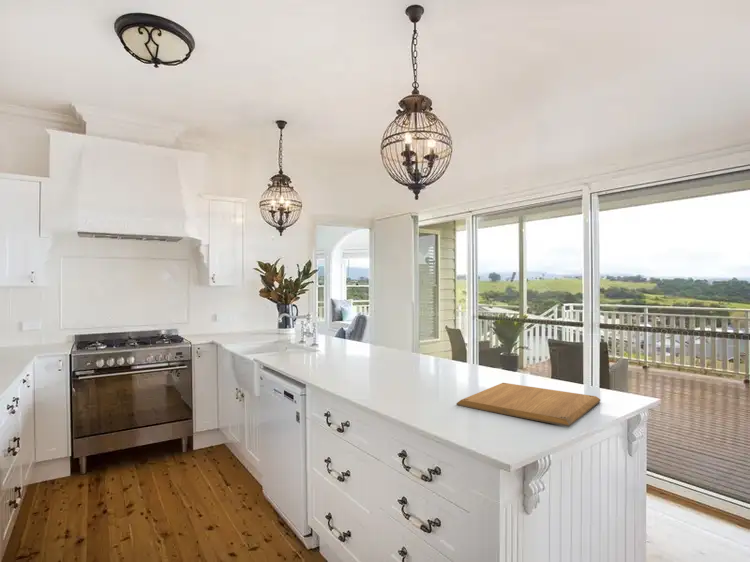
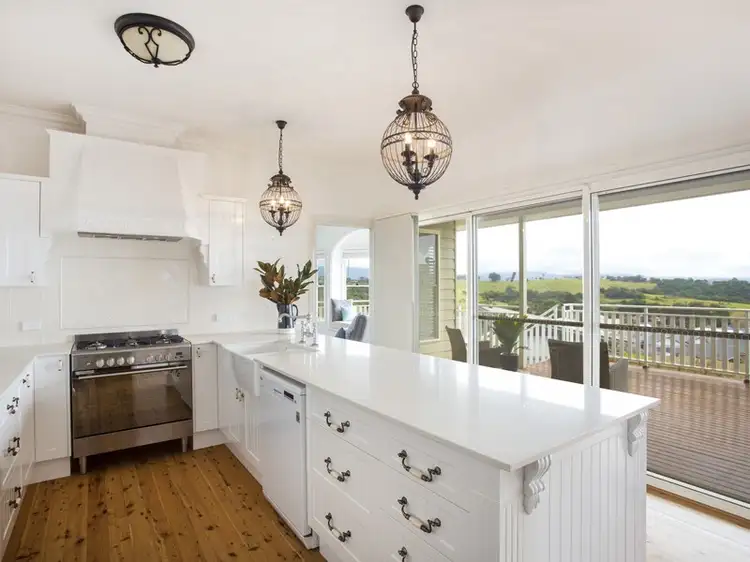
- chopping board [455,382,601,428]
